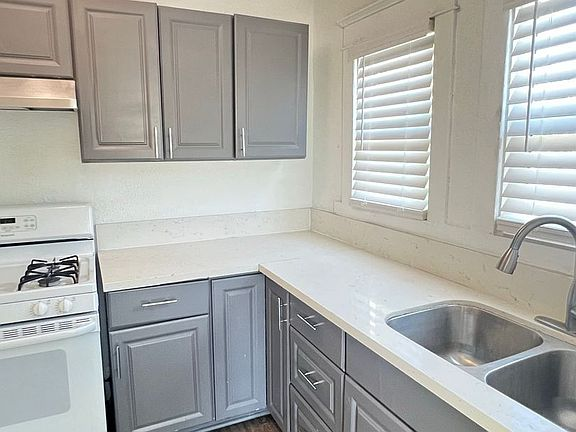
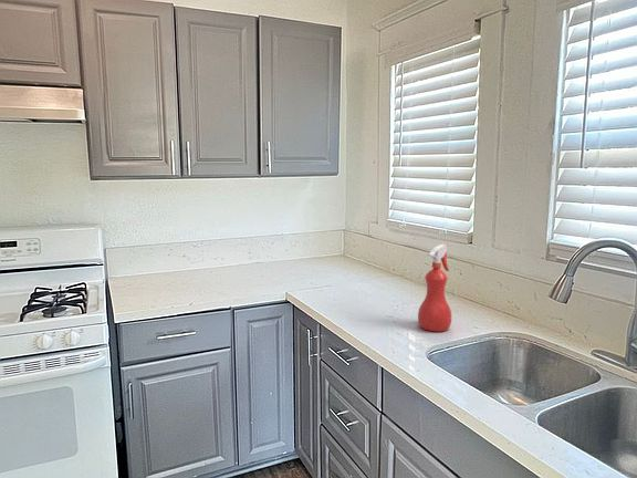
+ spray bottle [417,242,452,332]
